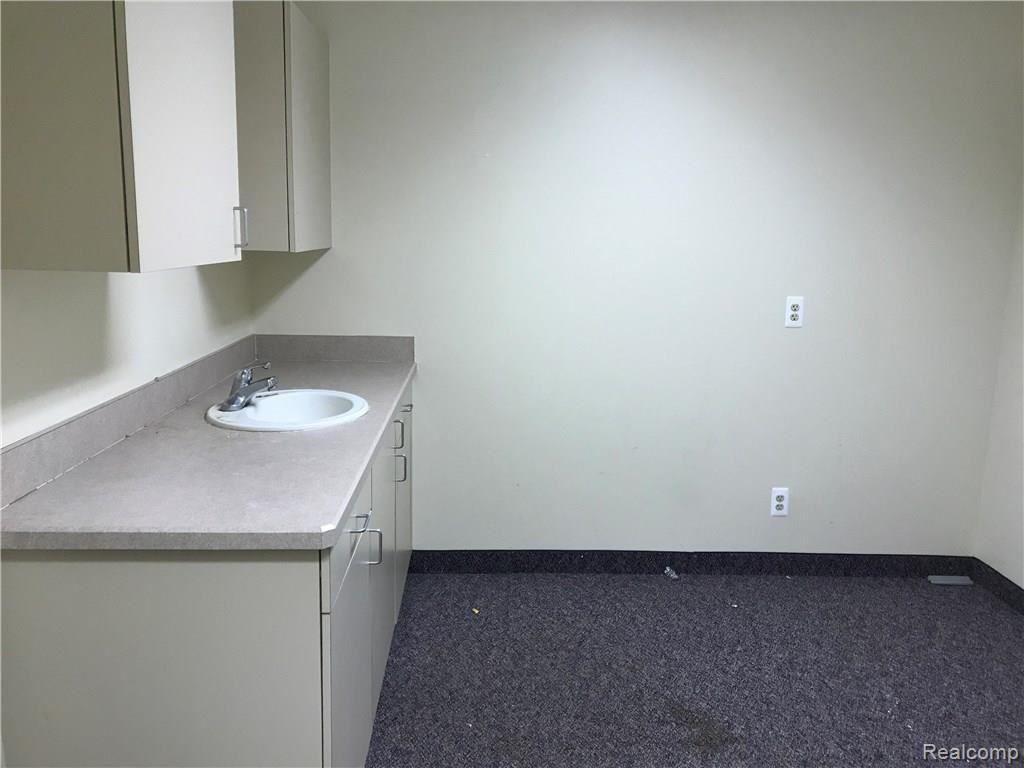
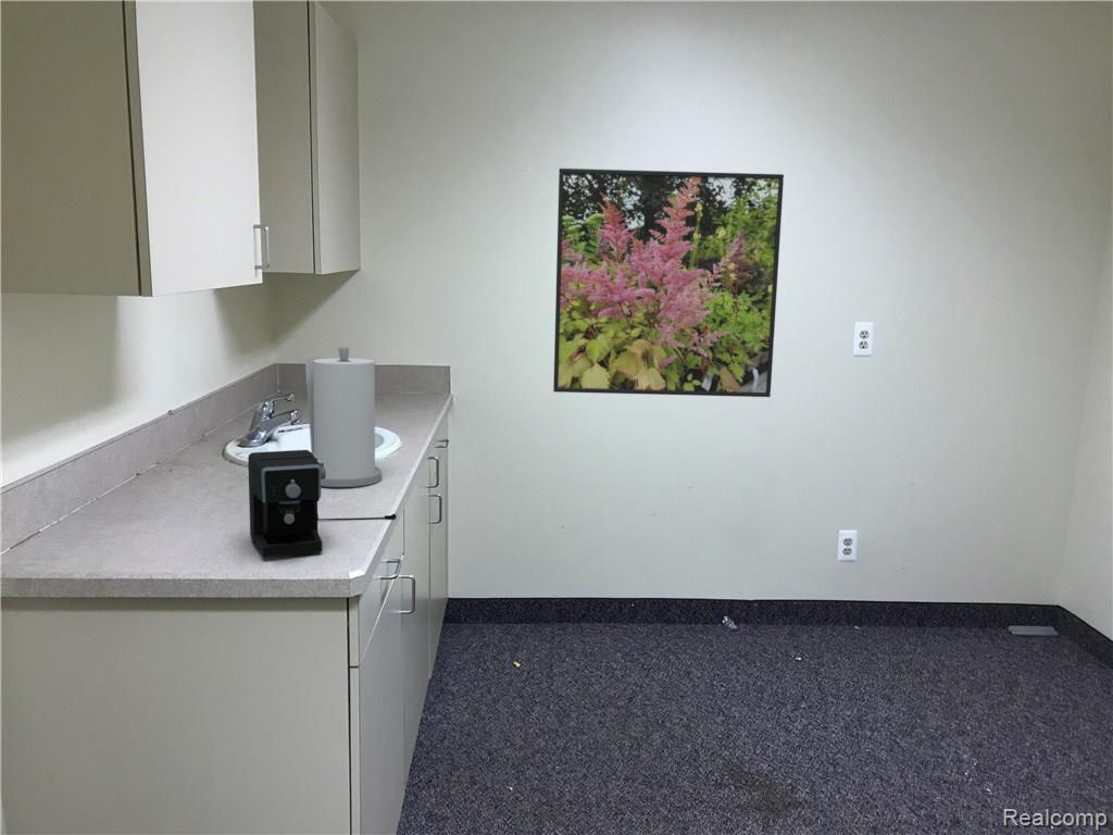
+ coffee maker [247,449,398,558]
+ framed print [552,167,785,398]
+ paper towel [304,345,383,488]
